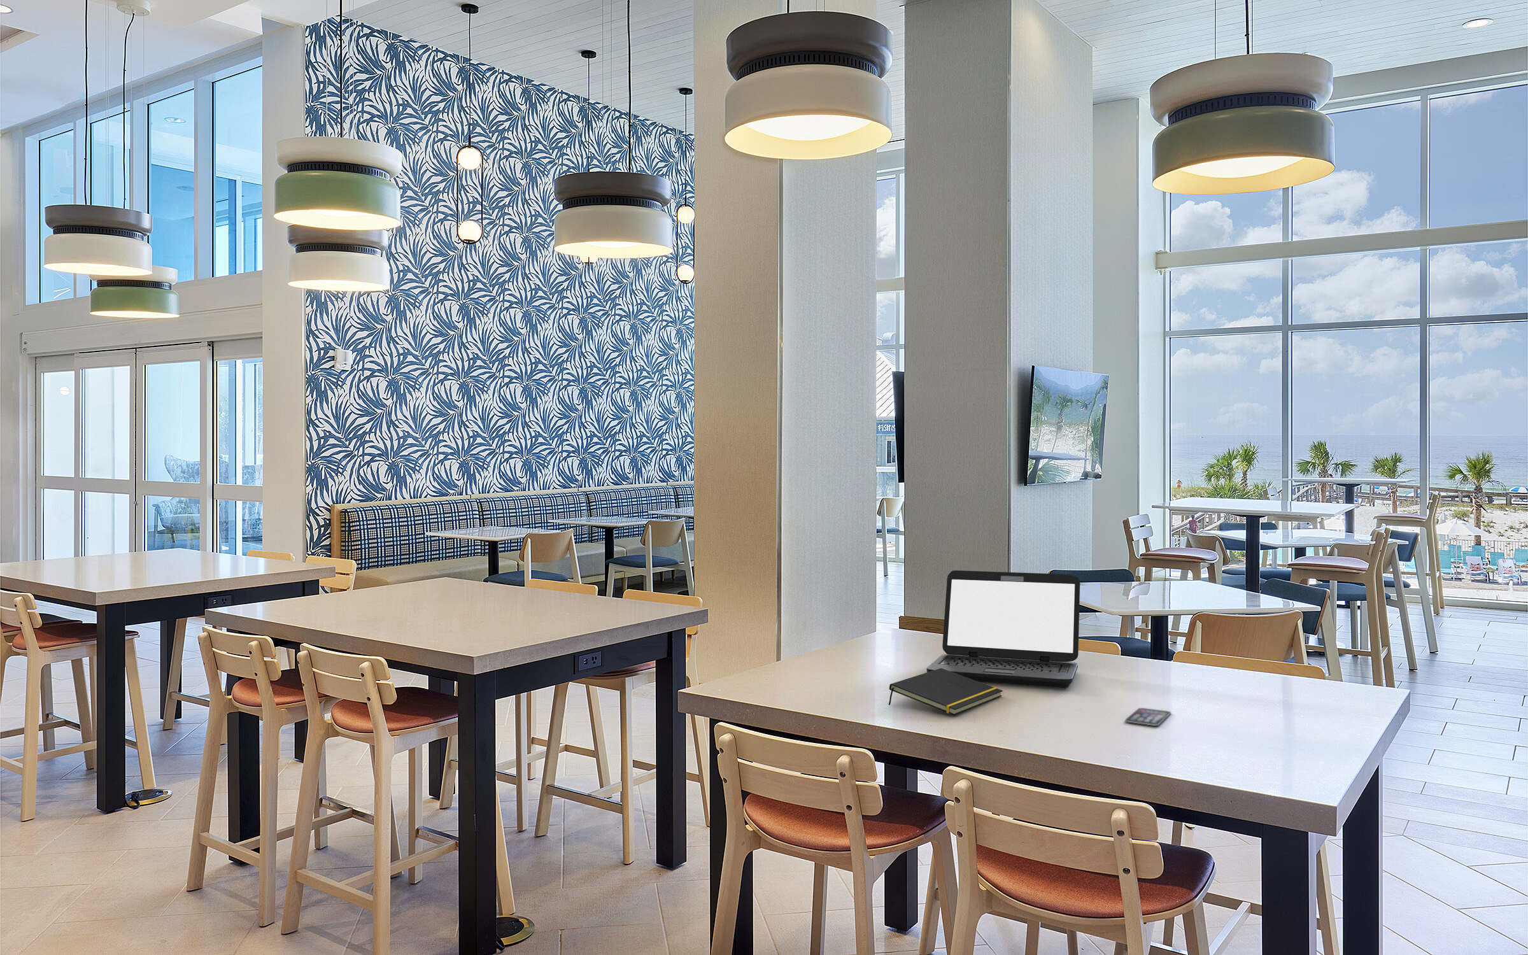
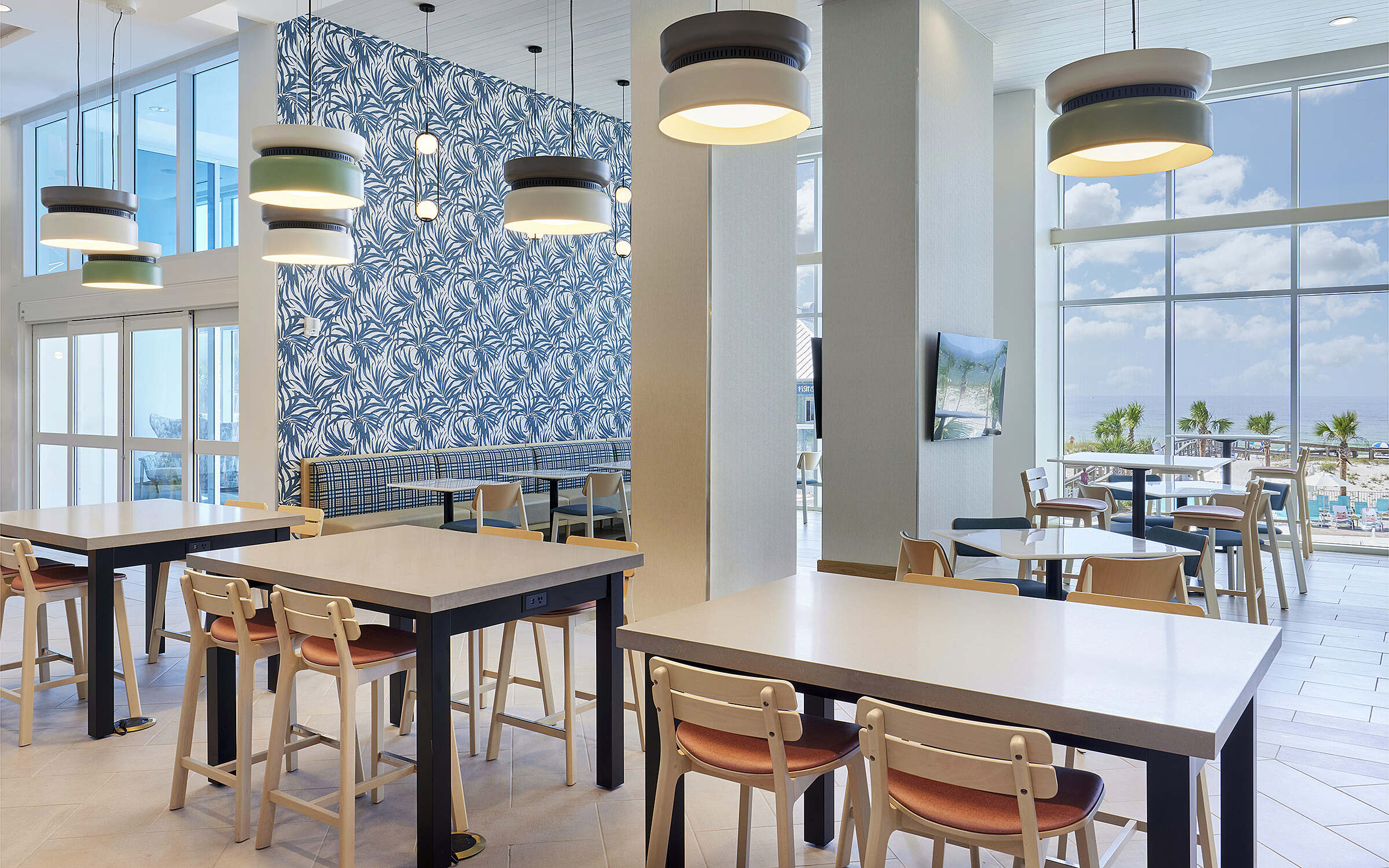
- laptop [926,570,1080,689]
- notepad [888,668,1003,715]
- smartphone [1124,707,1172,726]
